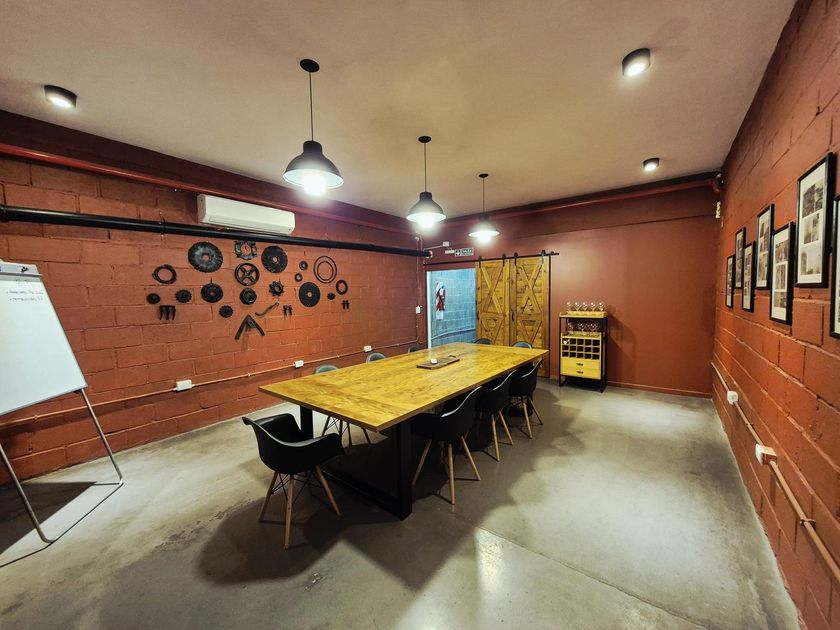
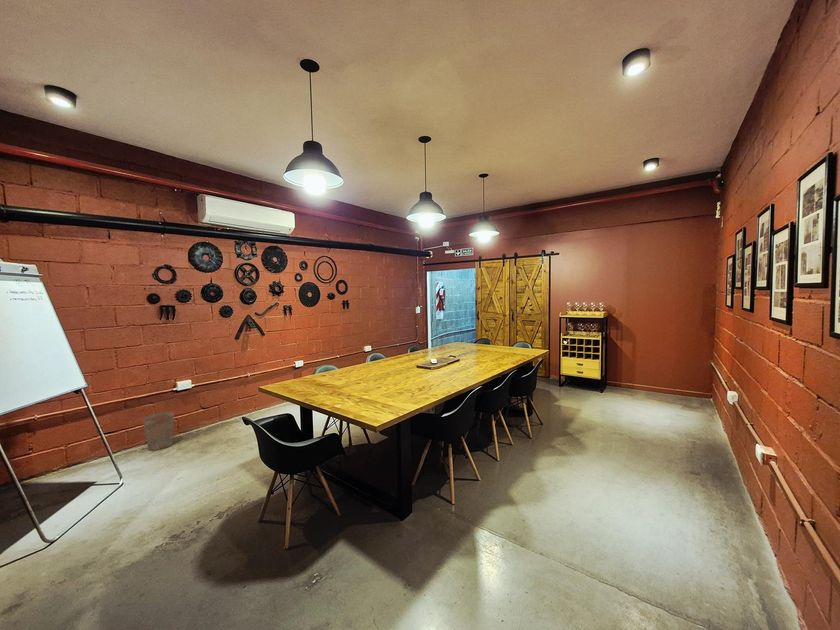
+ wastebasket [142,411,175,451]
